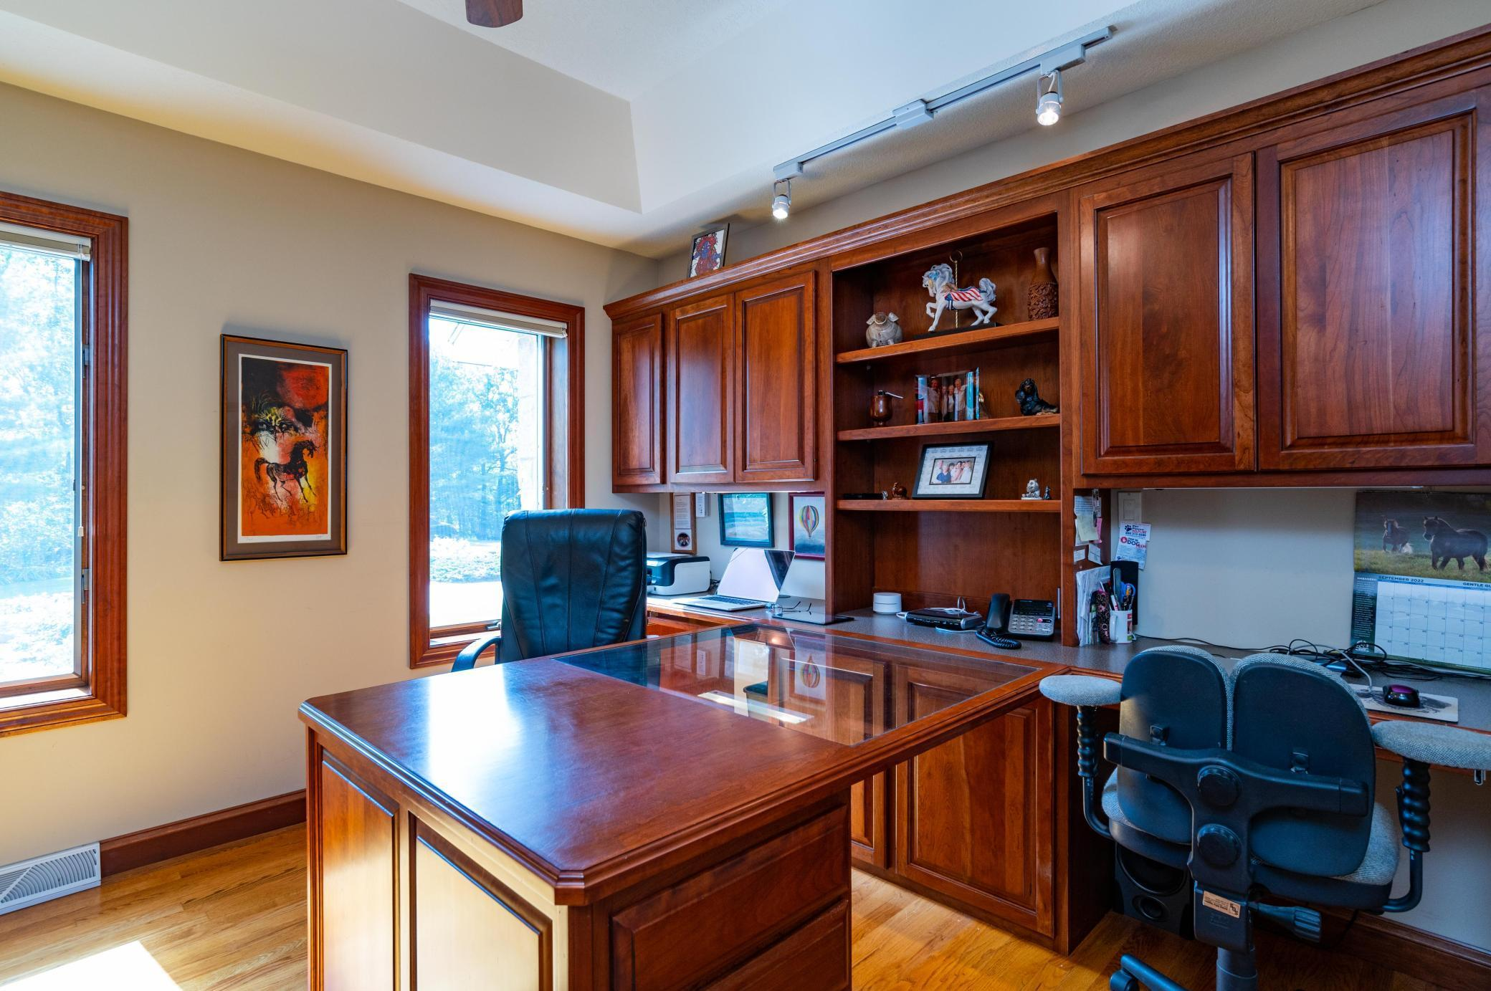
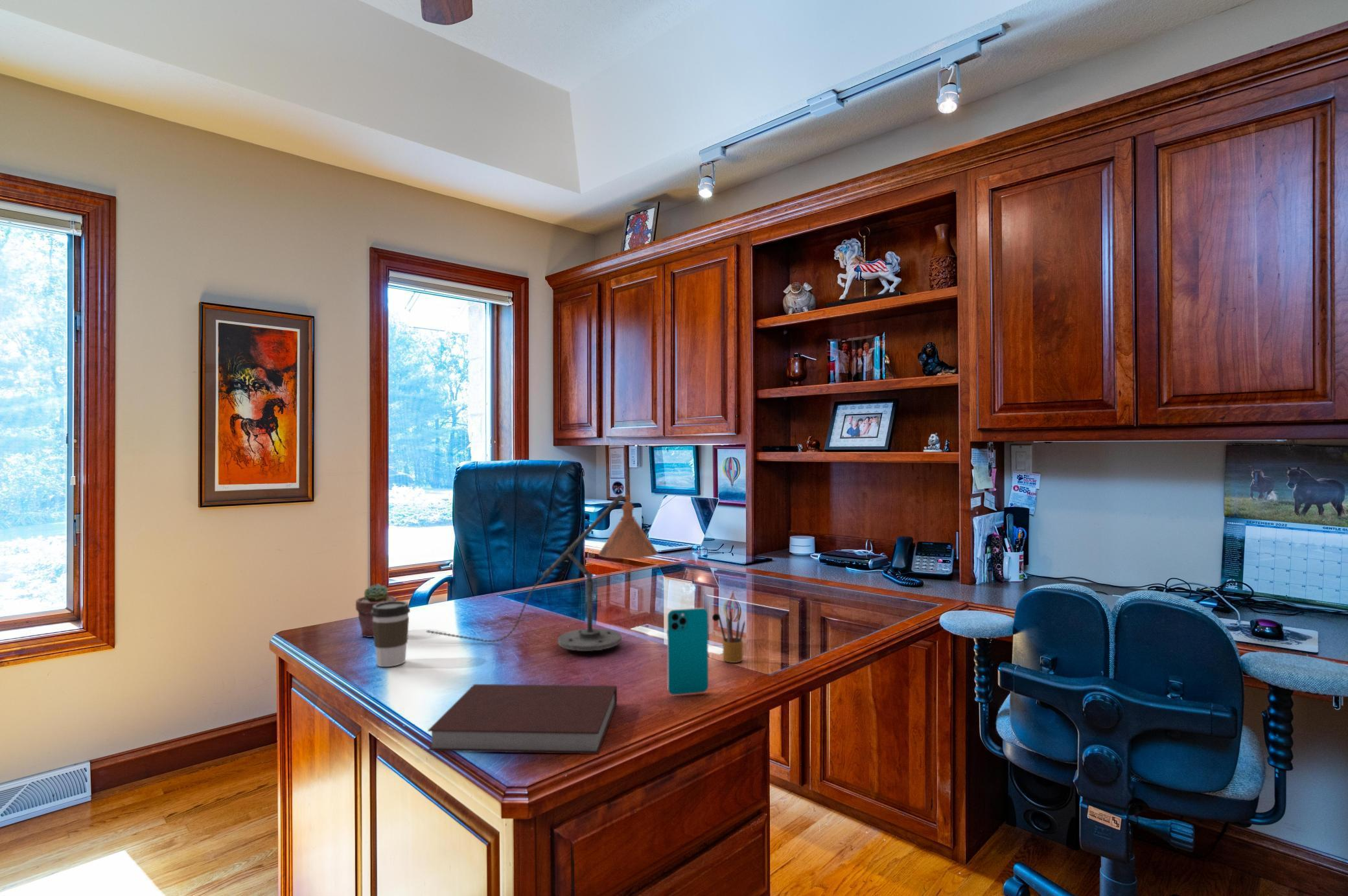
+ desk lamp [426,494,658,651]
+ potted succulent [355,583,397,638]
+ smartphone [666,607,719,696]
+ coffee cup [371,601,411,667]
+ notebook [427,683,618,755]
+ pencil box [717,608,746,663]
